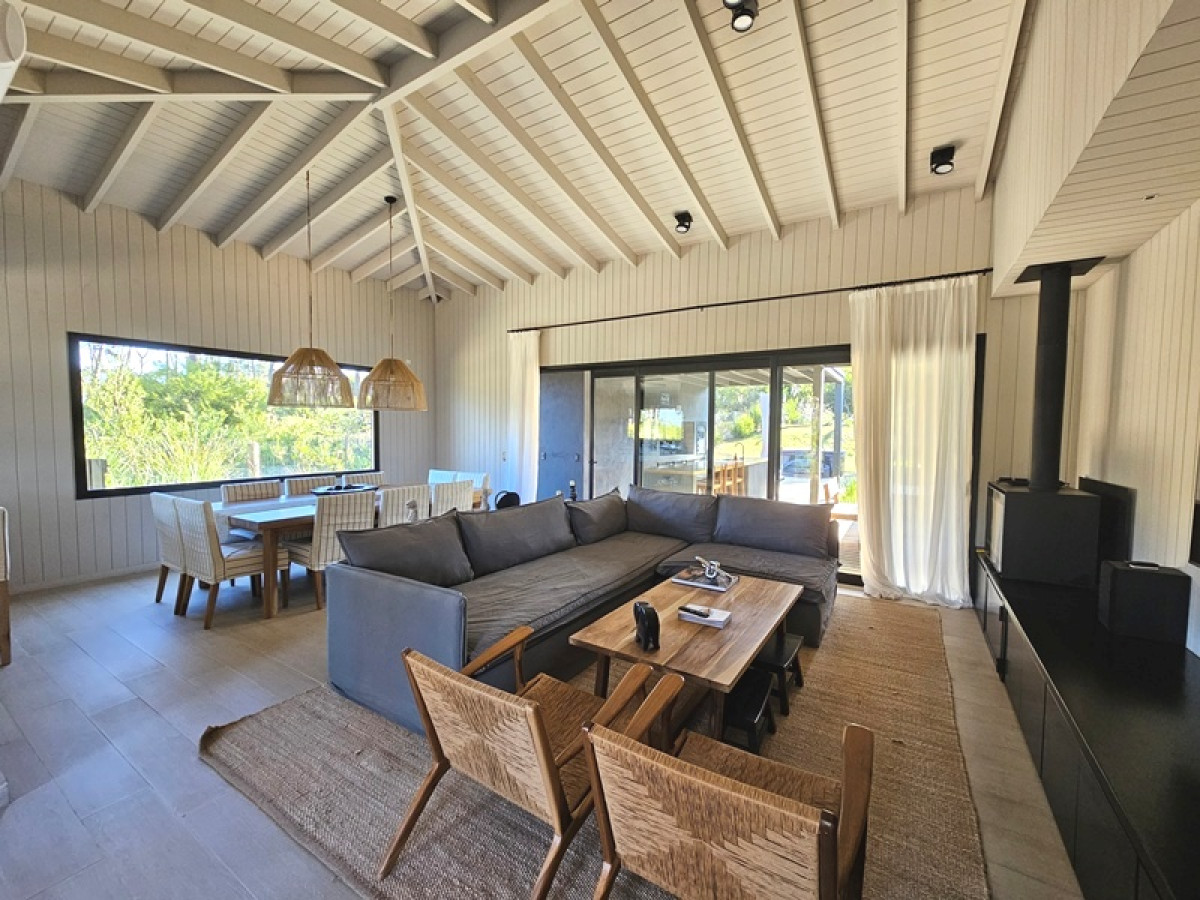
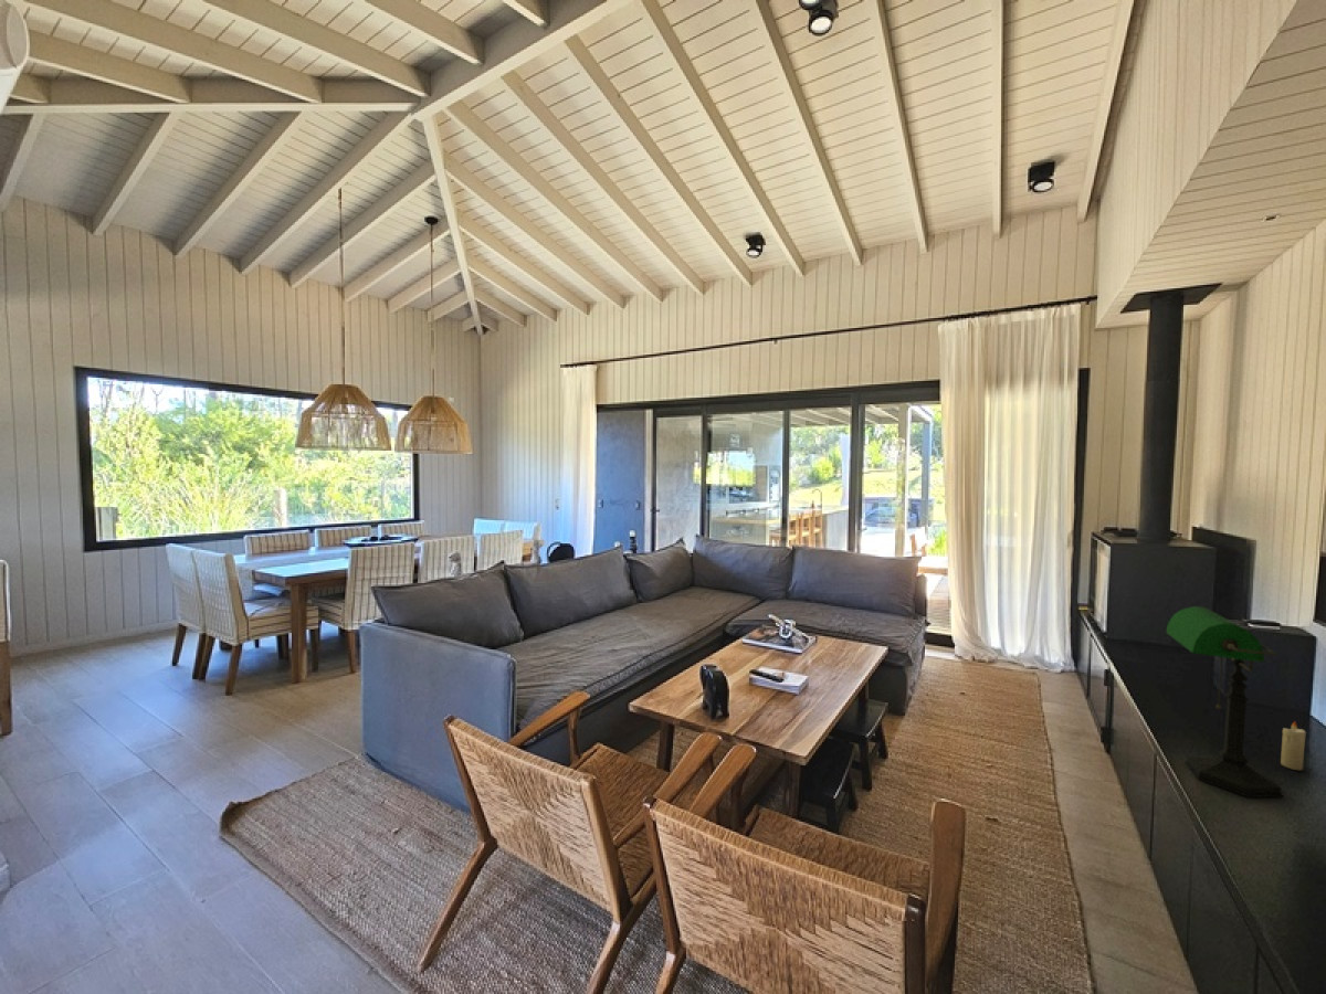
+ desk lamp [1166,605,1284,799]
+ candle [1280,720,1307,771]
